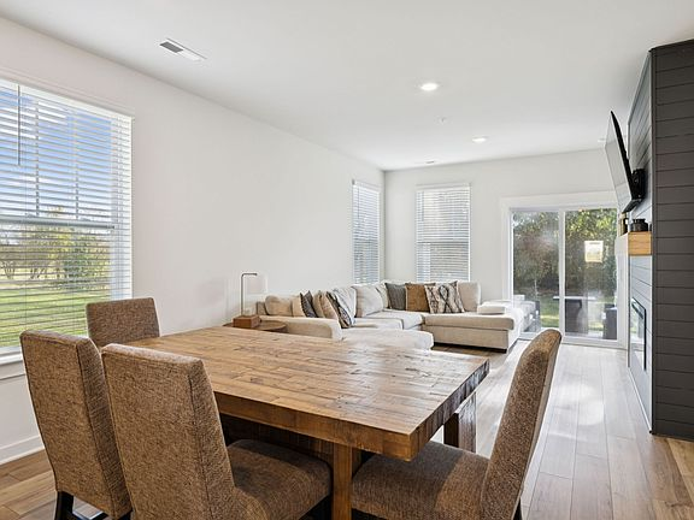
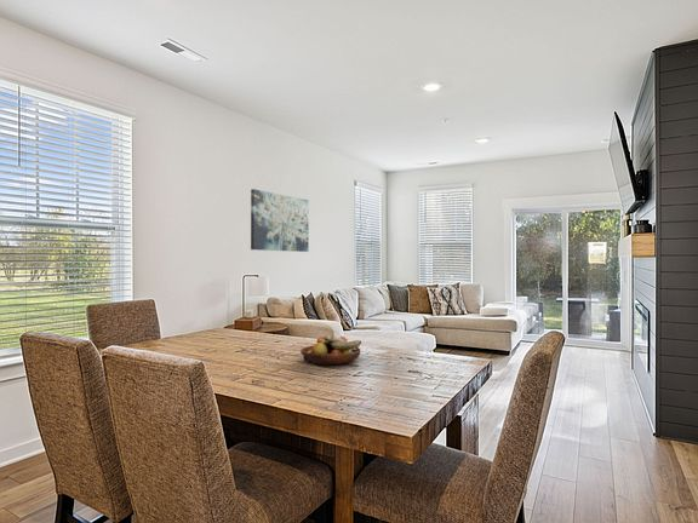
+ wall art [250,188,310,253]
+ fruit bowl [299,334,362,366]
